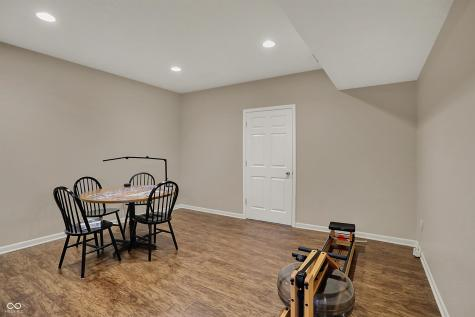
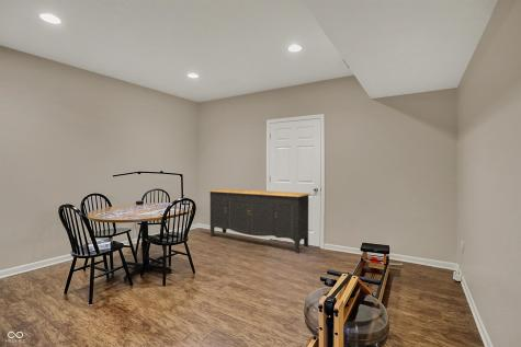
+ sideboard [206,187,312,254]
